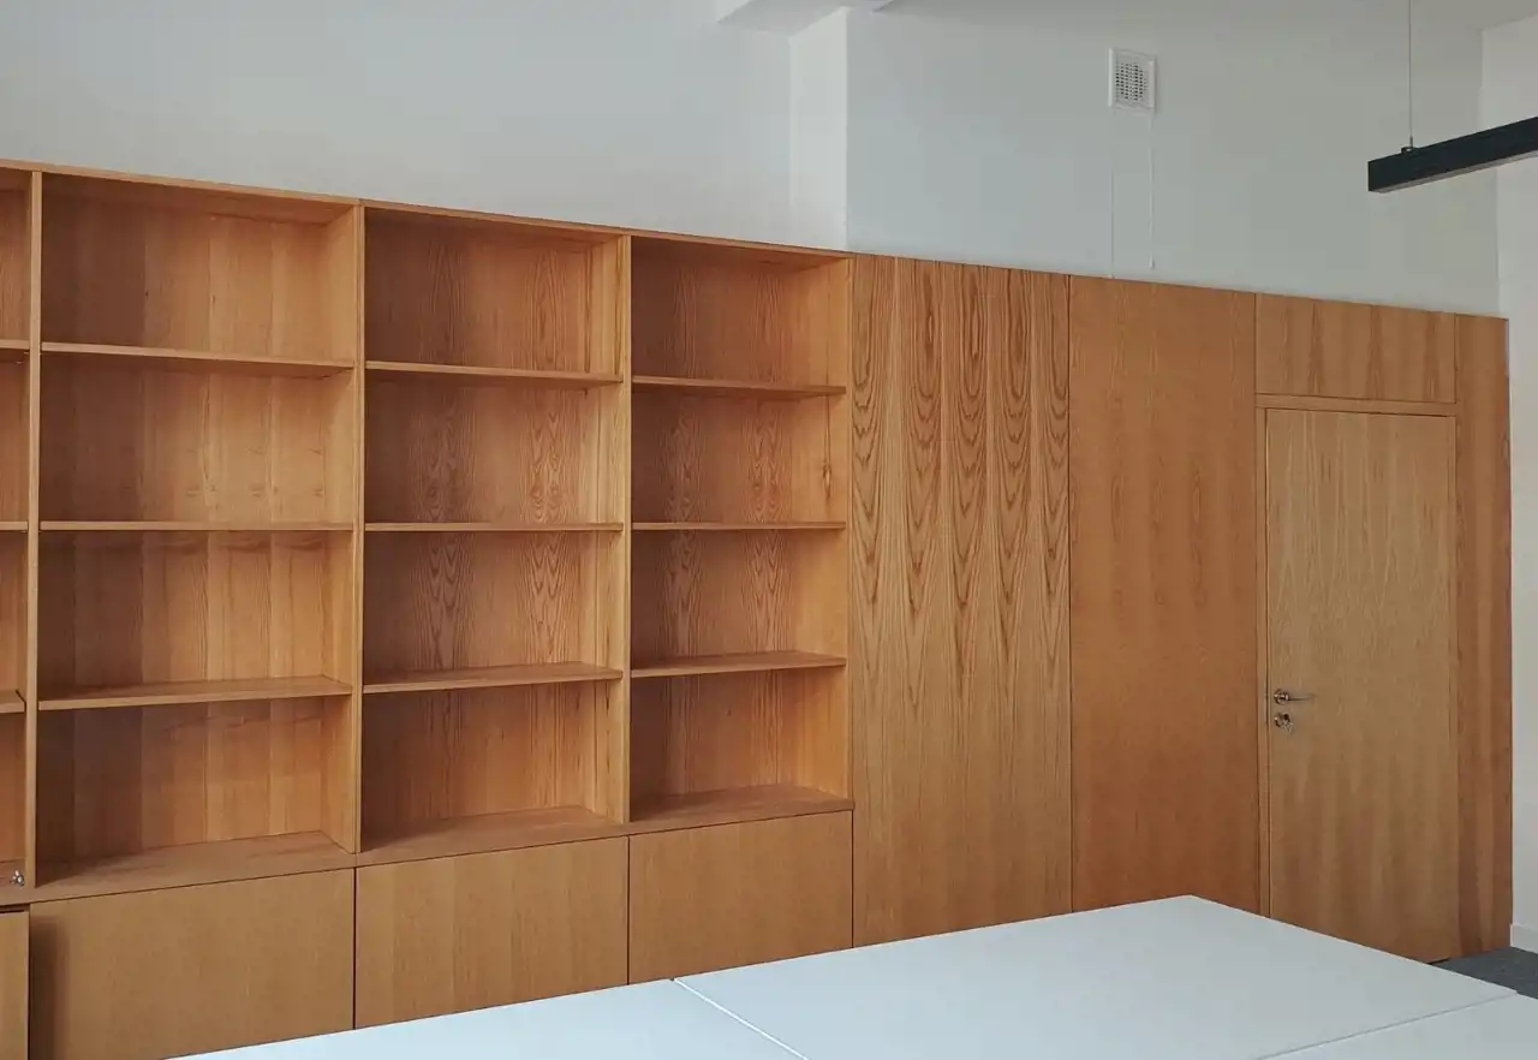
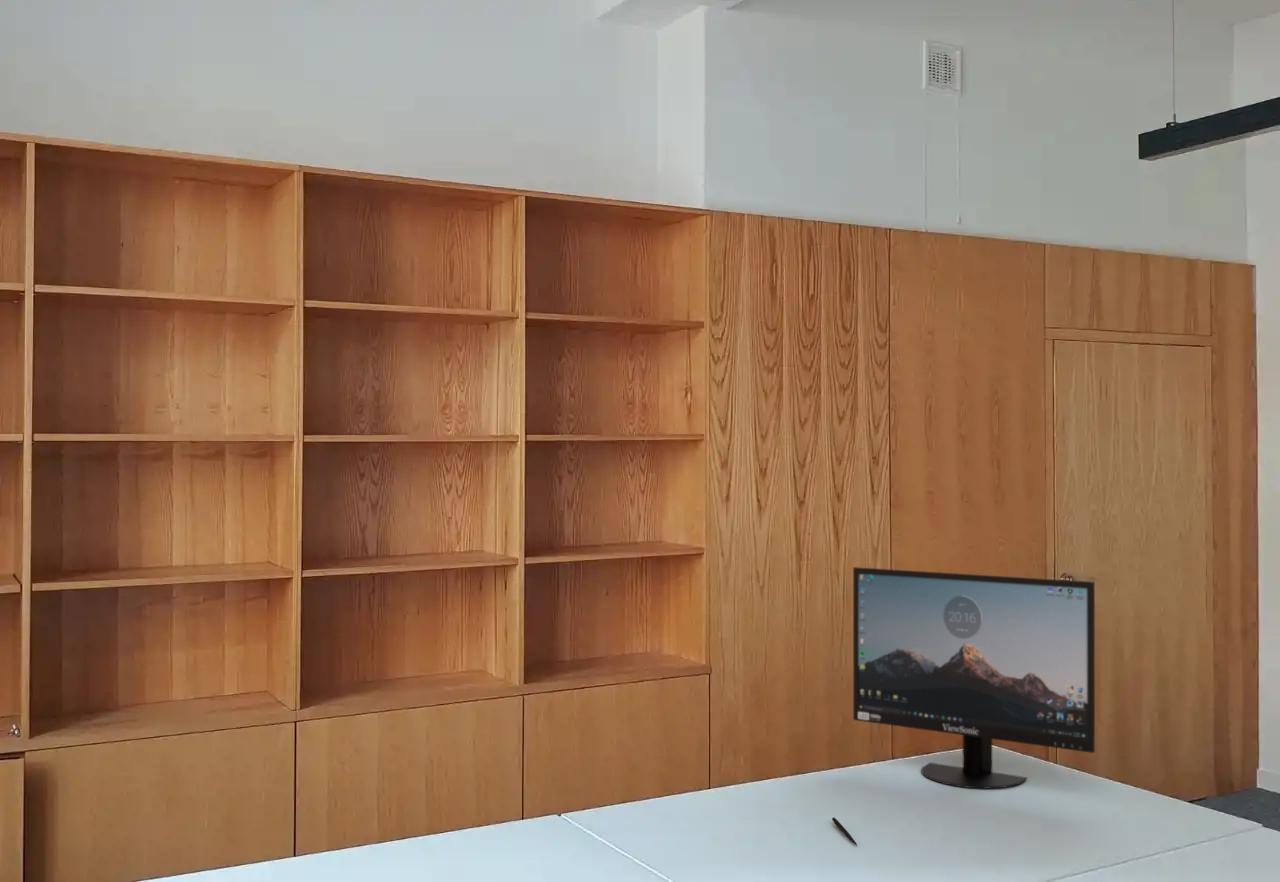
+ pen [831,817,858,846]
+ monitor [852,566,1096,789]
